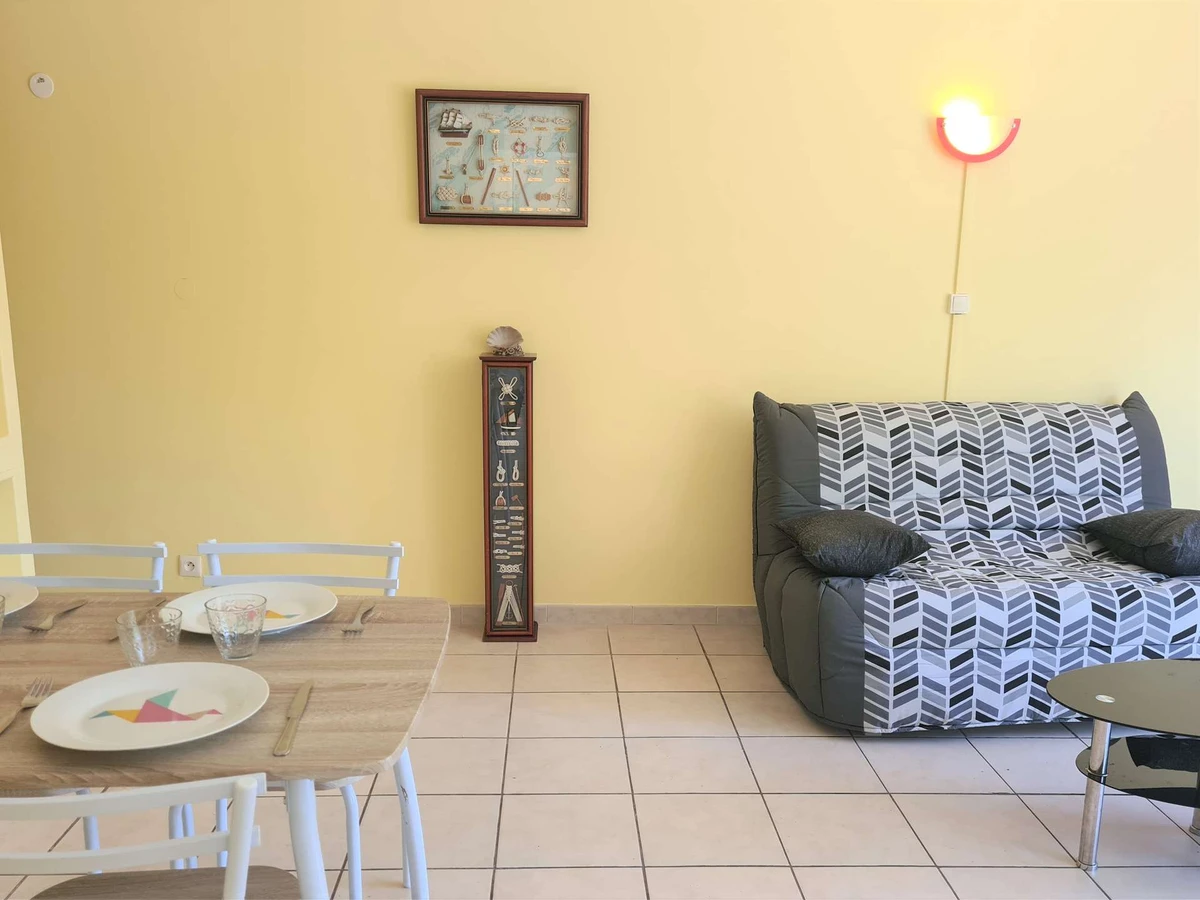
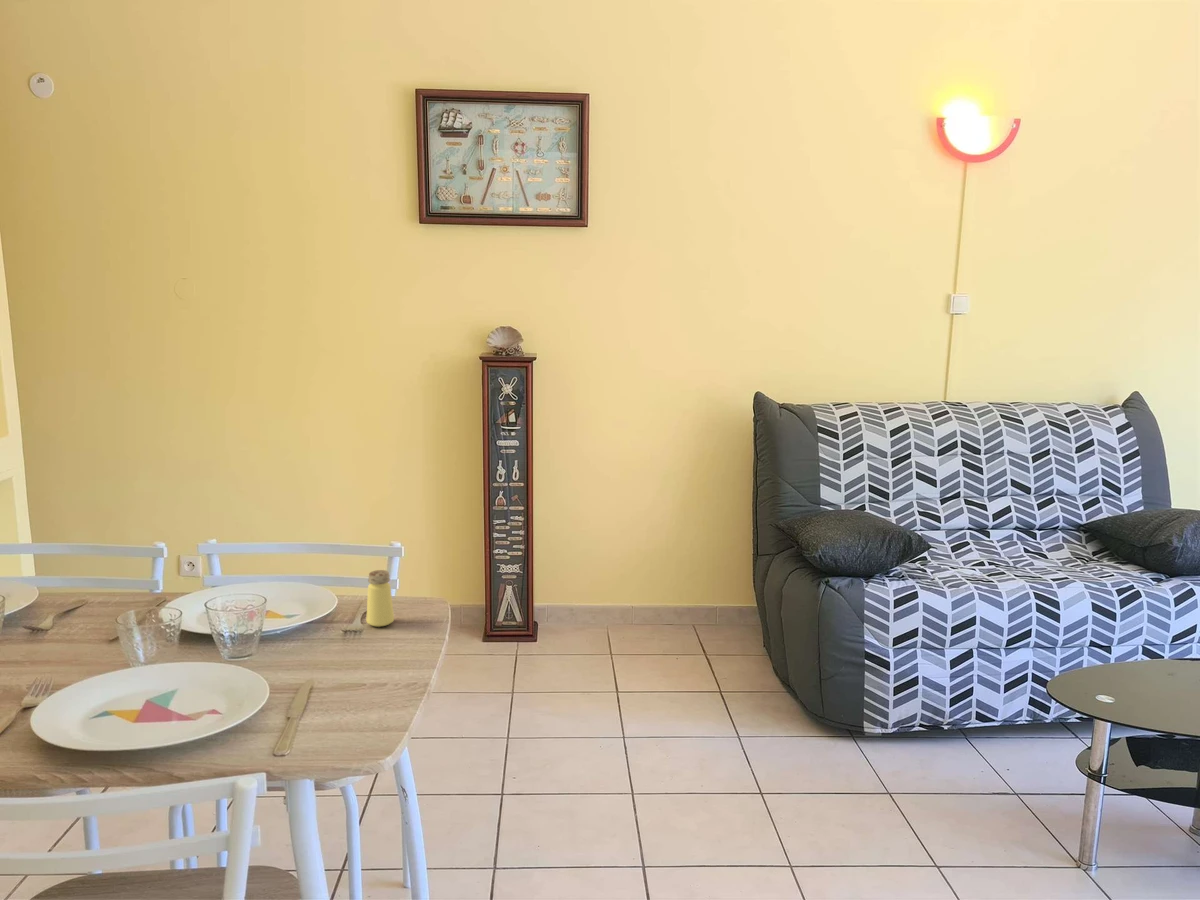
+ saltshaker [365,569,395,628]
